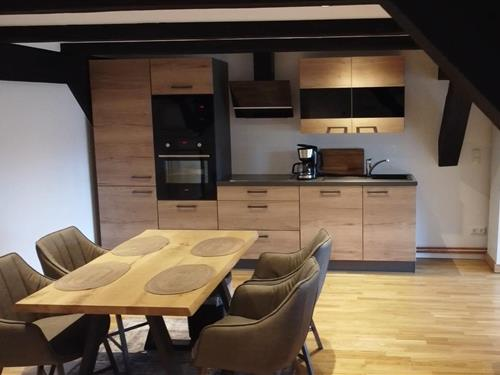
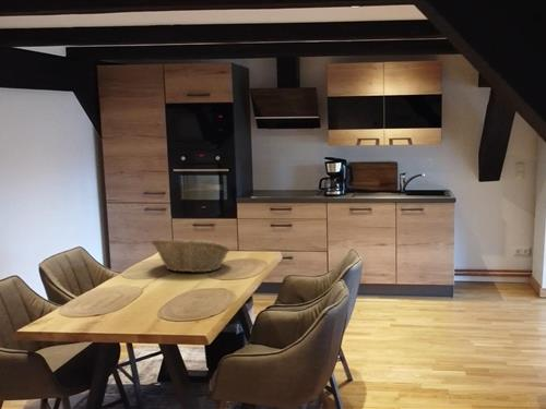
+ fruit basket [151,238,232,274]
